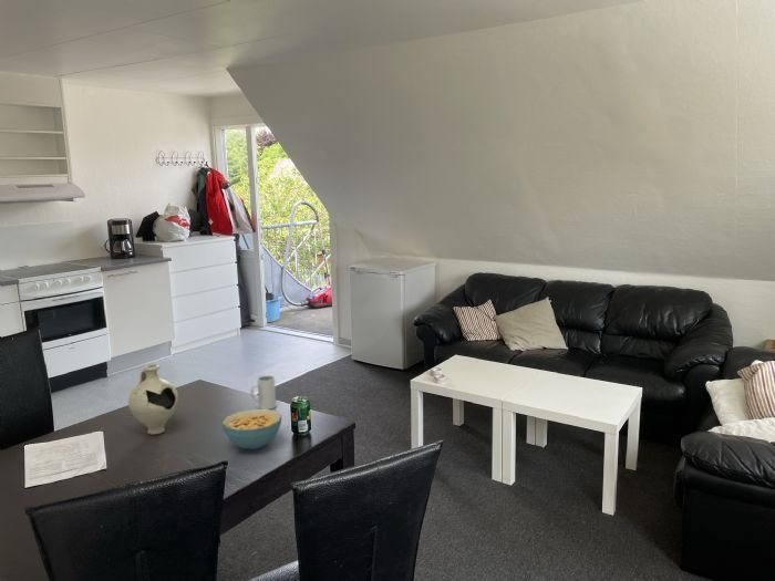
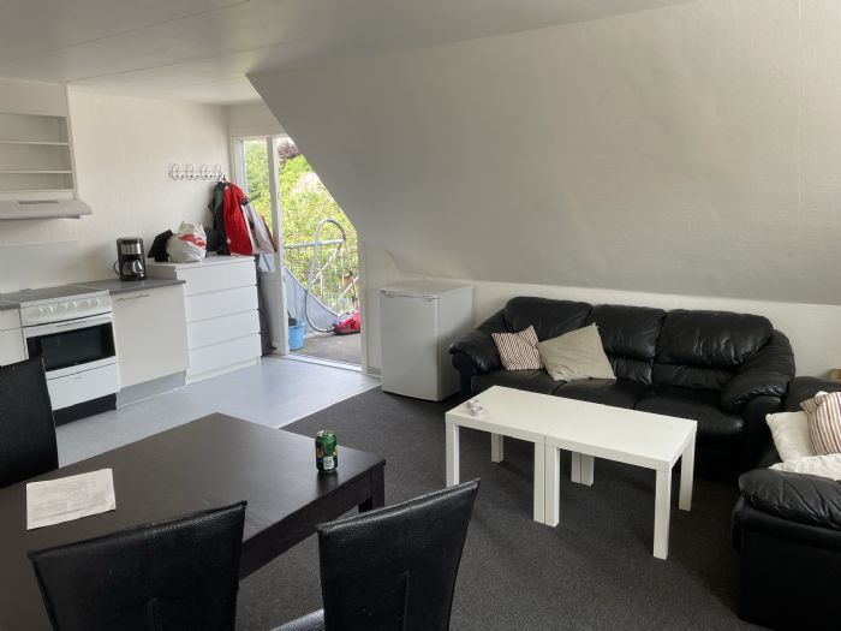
- decorative vase [127,363,179,436]
- cereal bowl [221,408,282,450]
- mug [249,375,277,411]
